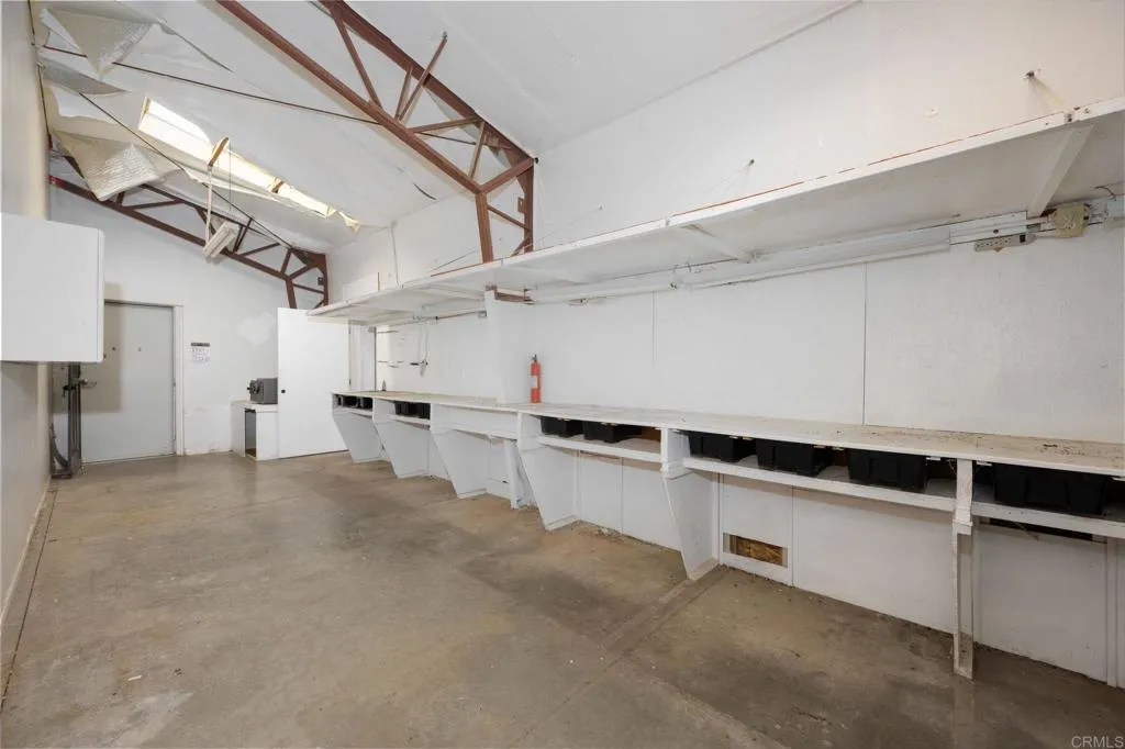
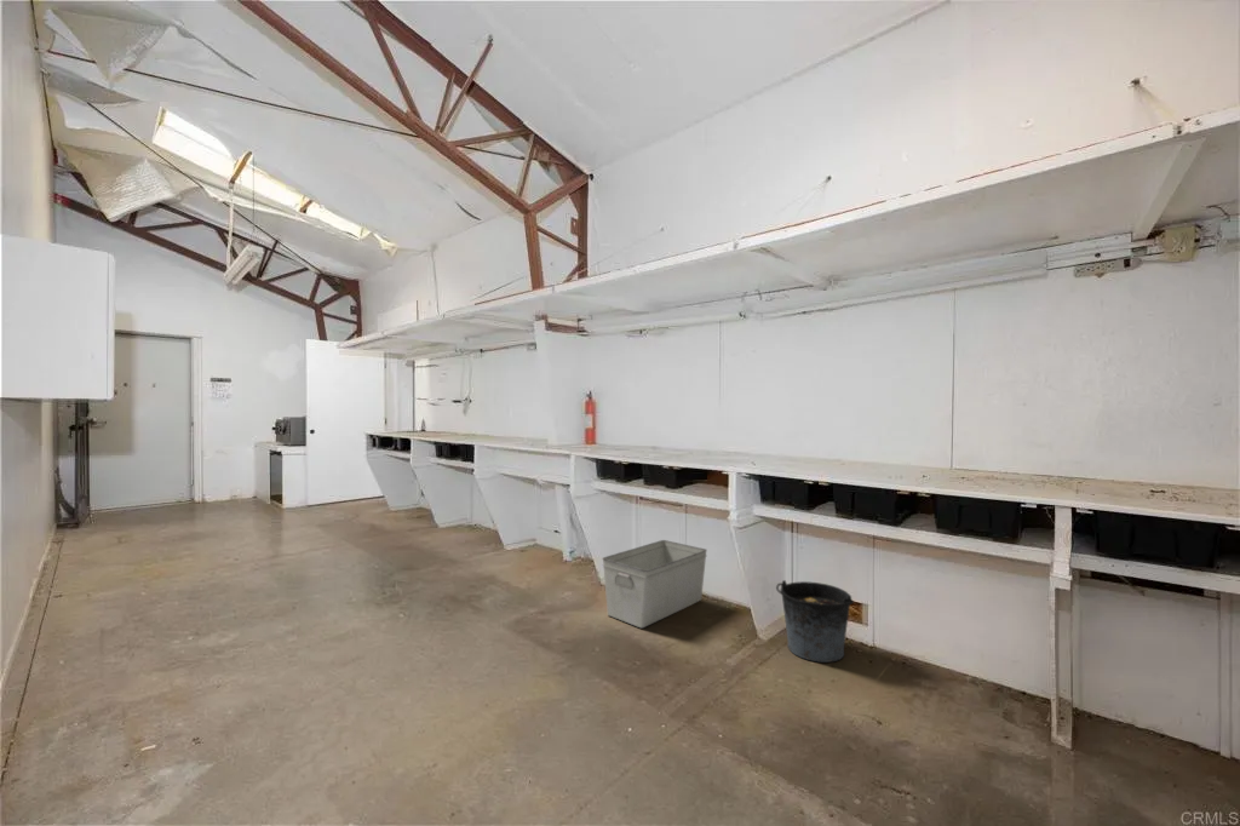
+ bucket [775,579,855,664]
+ storage bin [601,539,708,629]
